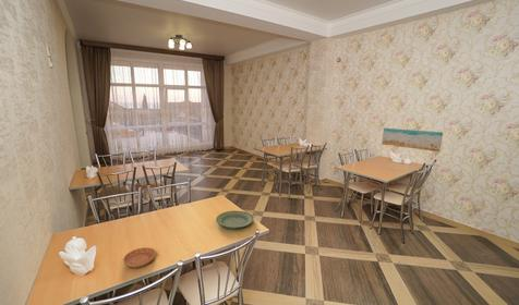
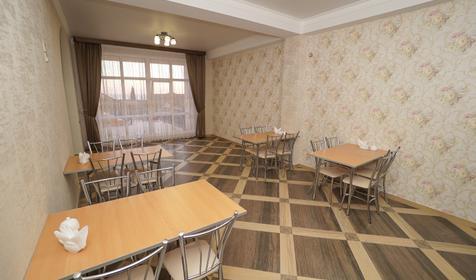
- plate [215,210,254,230]
- saucer [122,246,157,269]
- wall art [381,127,444,152]
